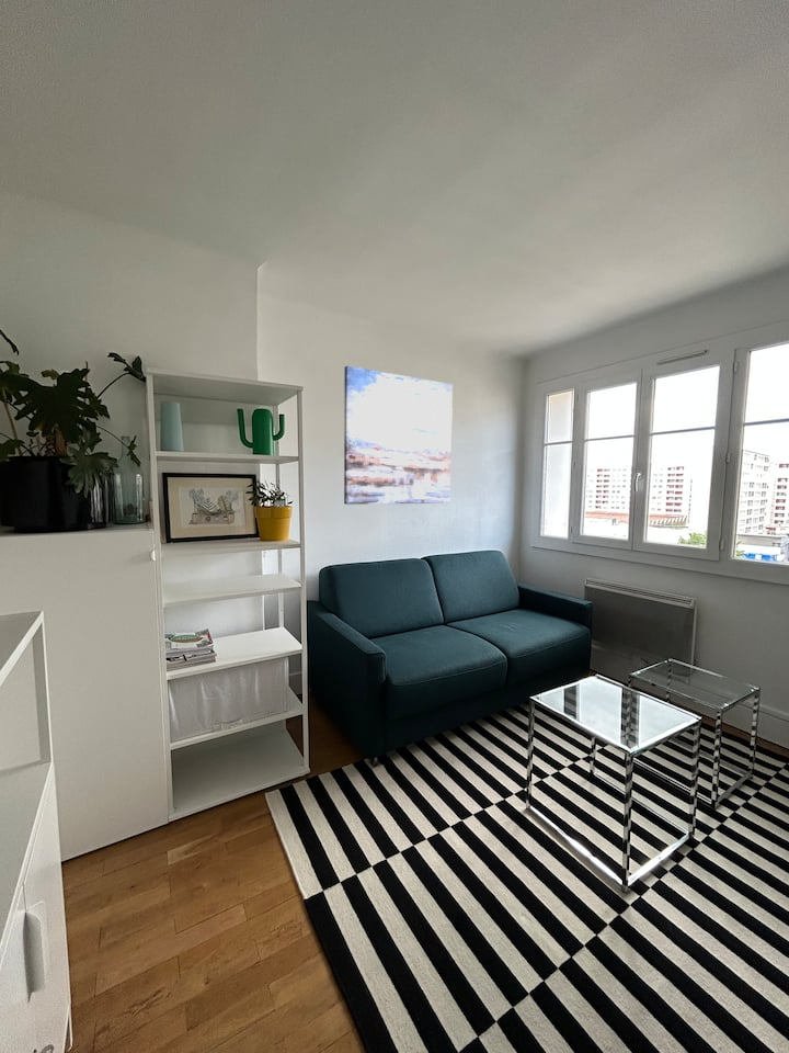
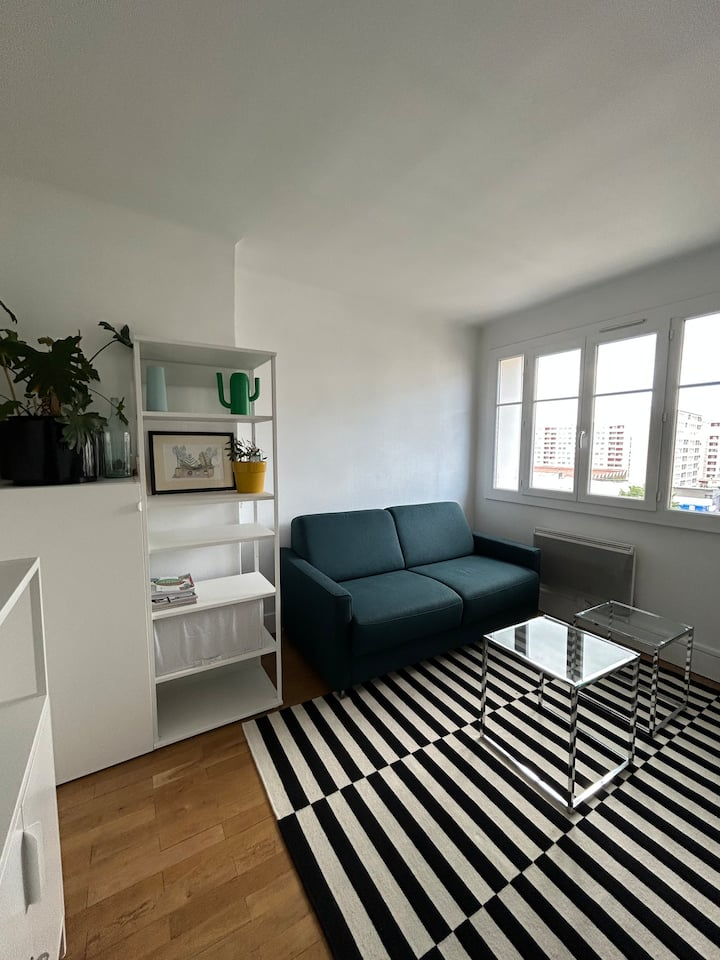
- wall art [343,365,454,506]
